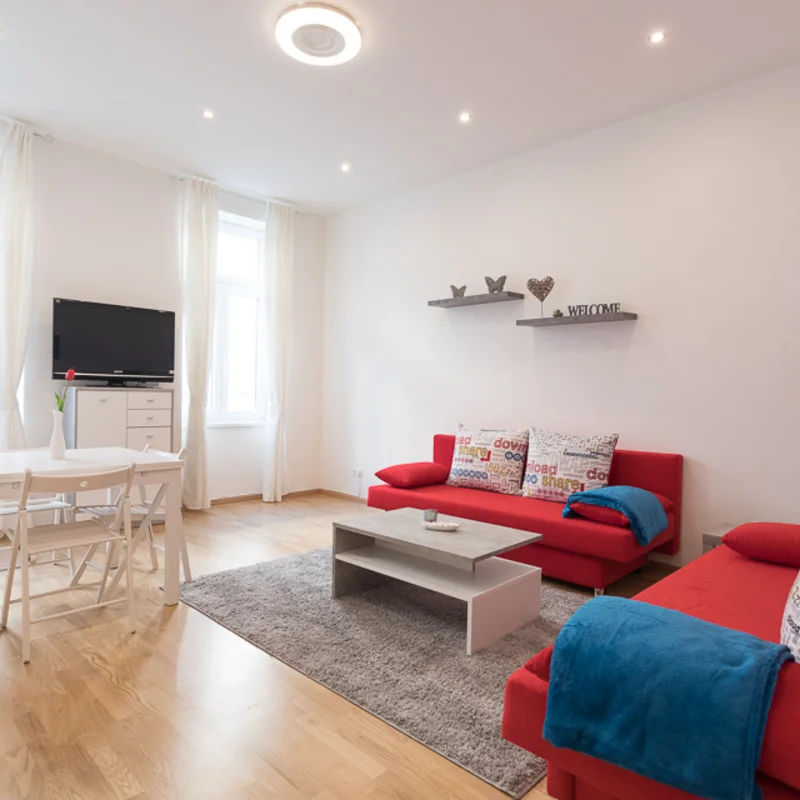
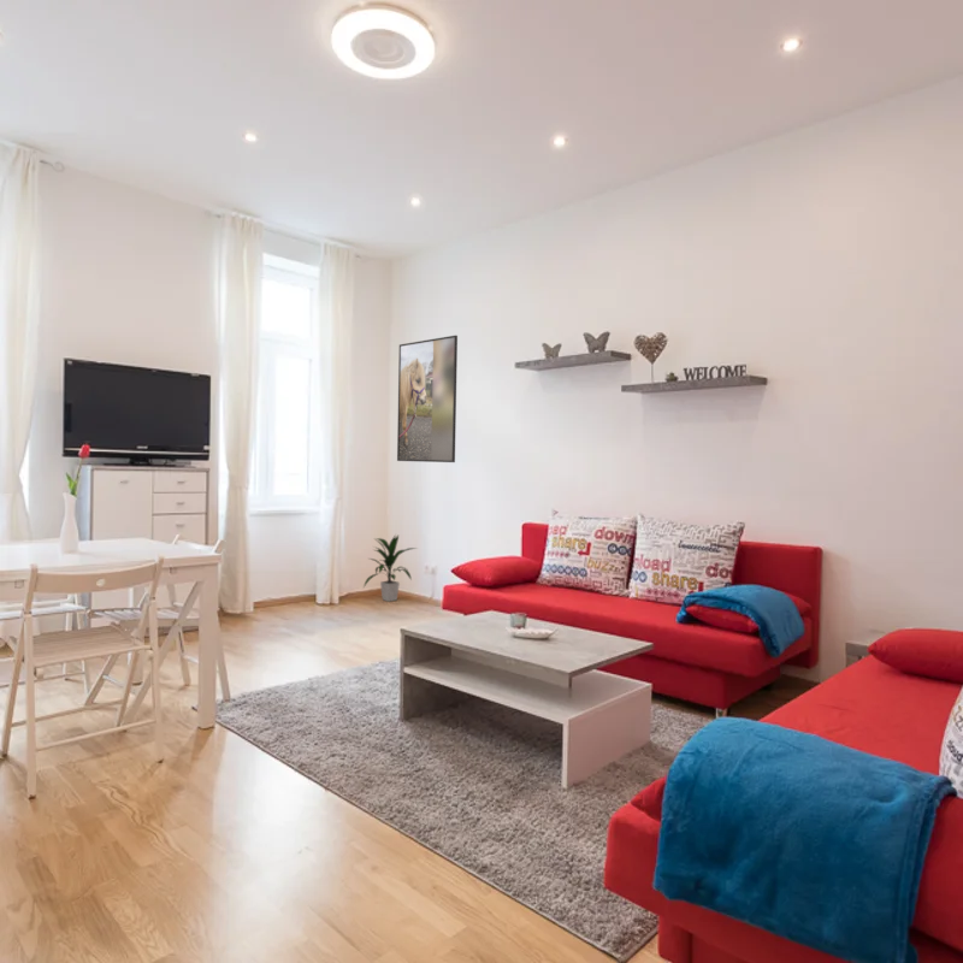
+ indoor plant [362,533,420,603]
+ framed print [396,335,459,463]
